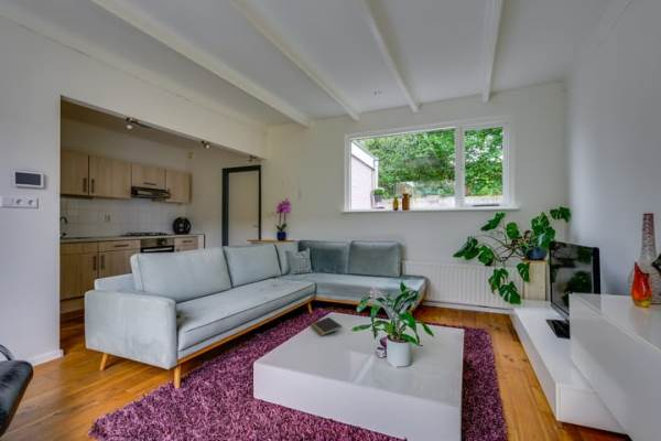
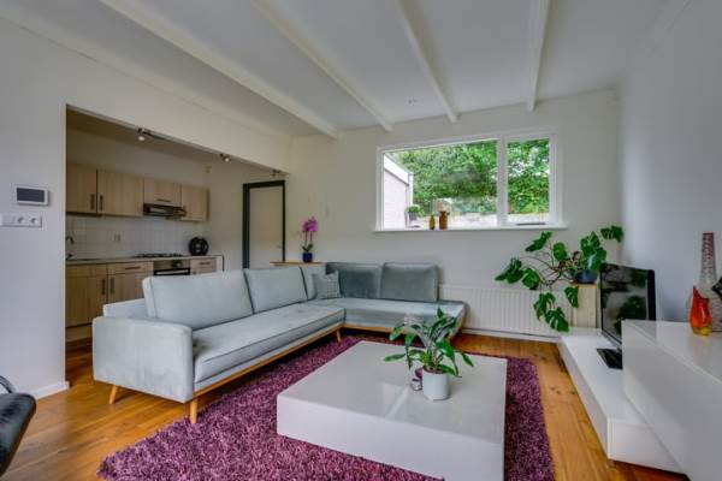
- notepad [310,316,344,336]
